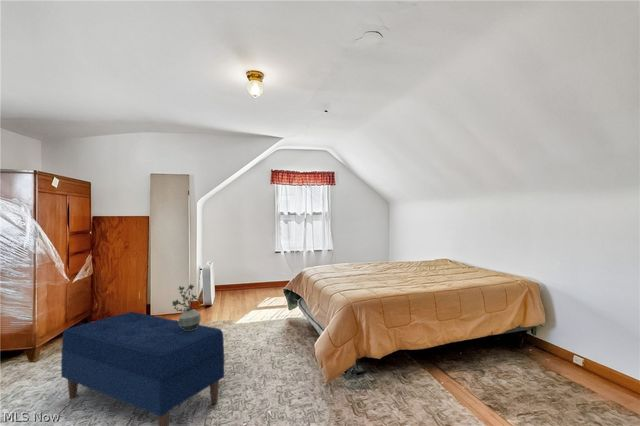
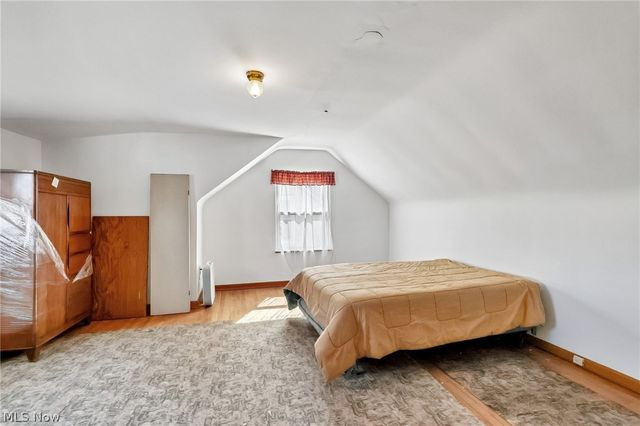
- bench [60,311,225,426]
- potted plant [171,283,202,330]
